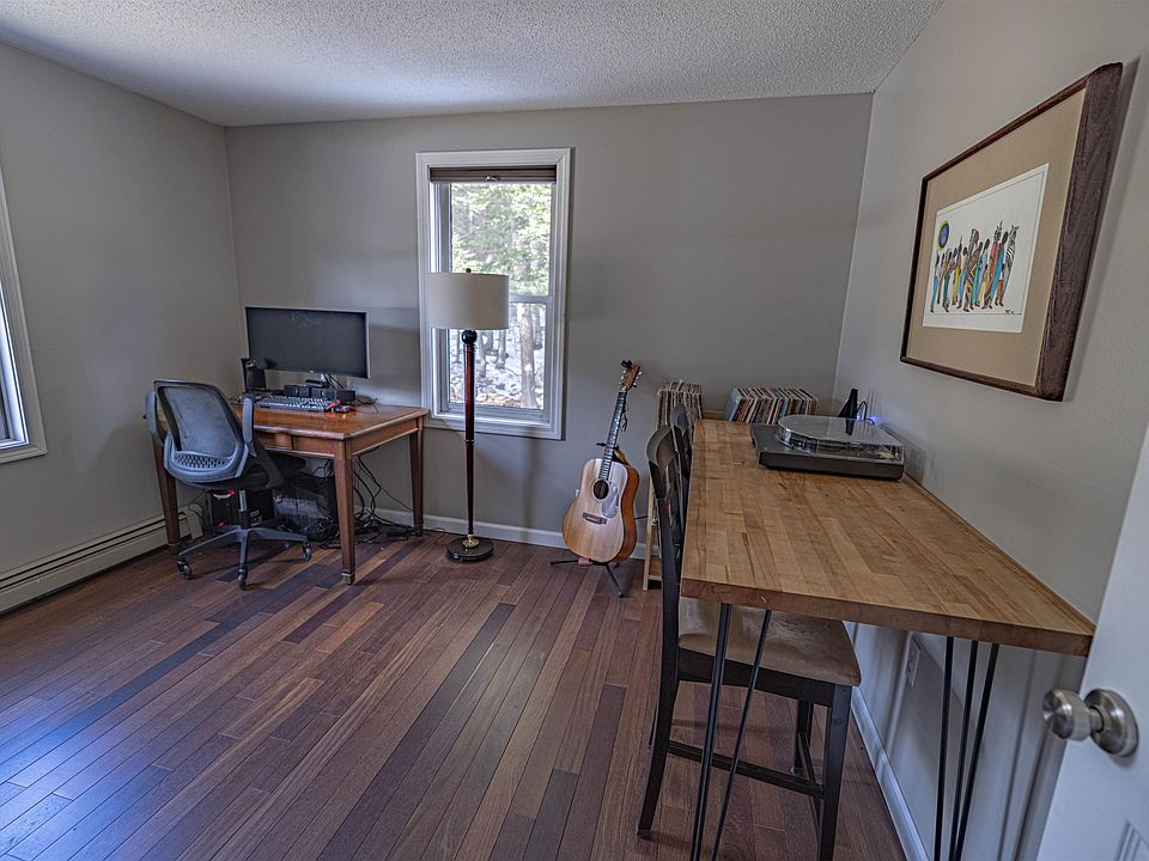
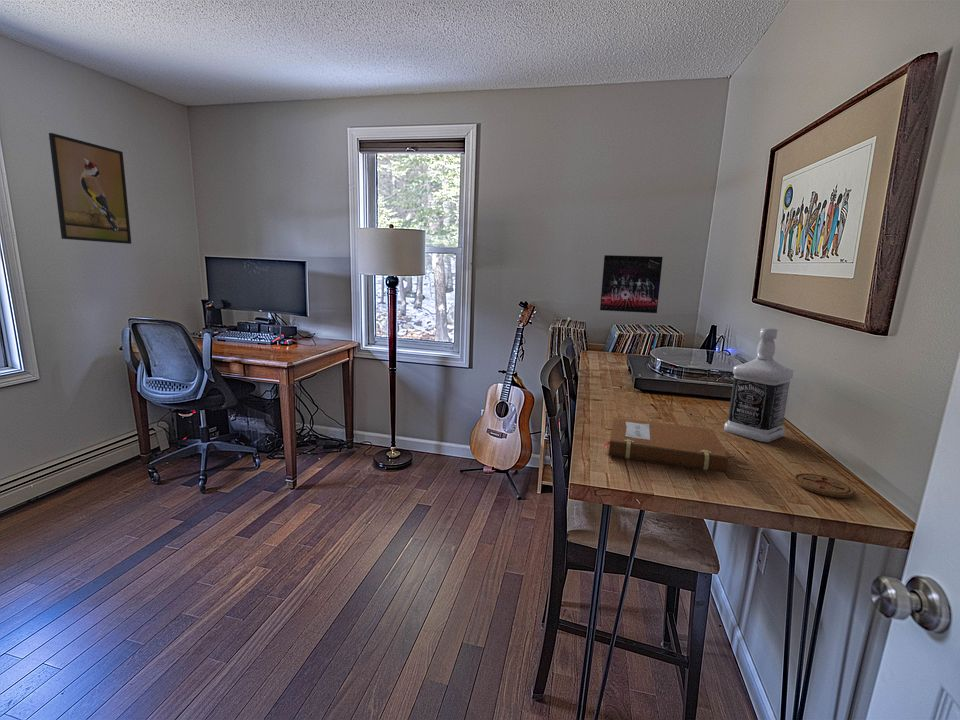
+ album cover [599,254,664,314]
+ bottle [723,327,794,443]
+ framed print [48,132,132,245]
+ notebook [603,416,728,474]
+ coaster [793,472,855,499]
